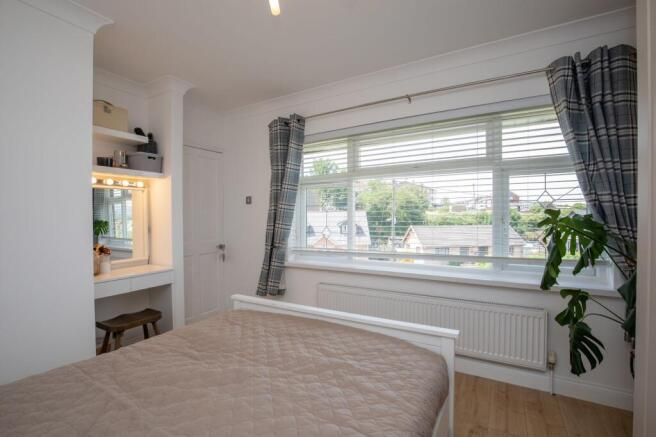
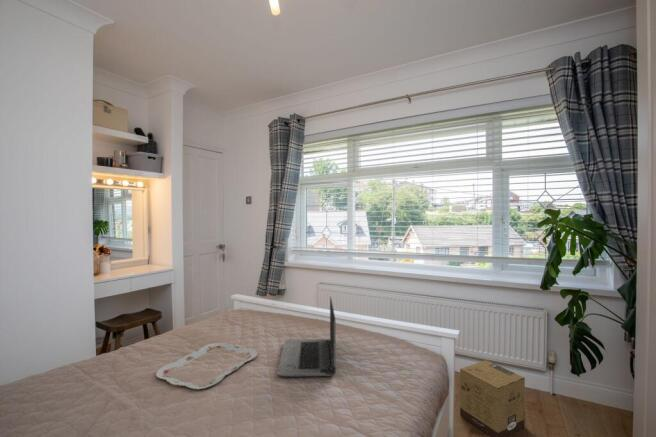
+ laptop computer [276,295,337,378]
+ serving tray [155,342,259,390]
+ cardboard box [459,359,526,437]
